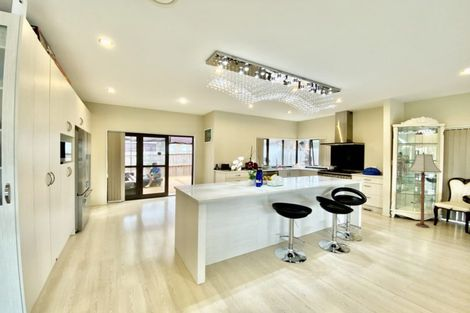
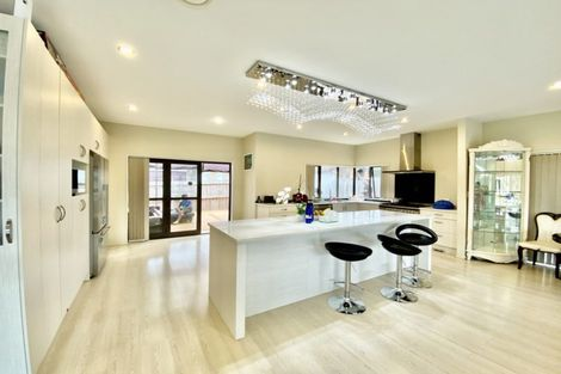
- floor lamp [407,151,442,229]
